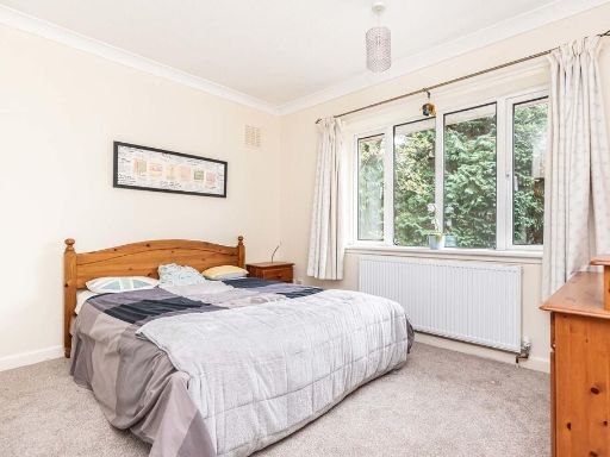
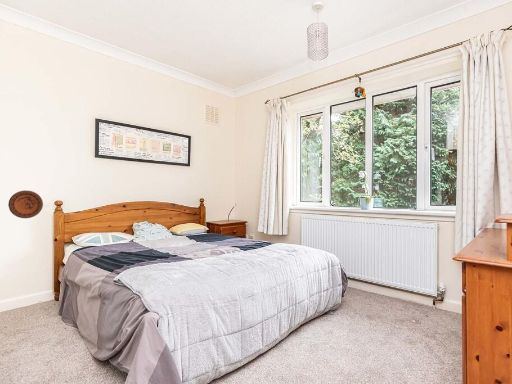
+ decorative plate [7,190,44,219]
